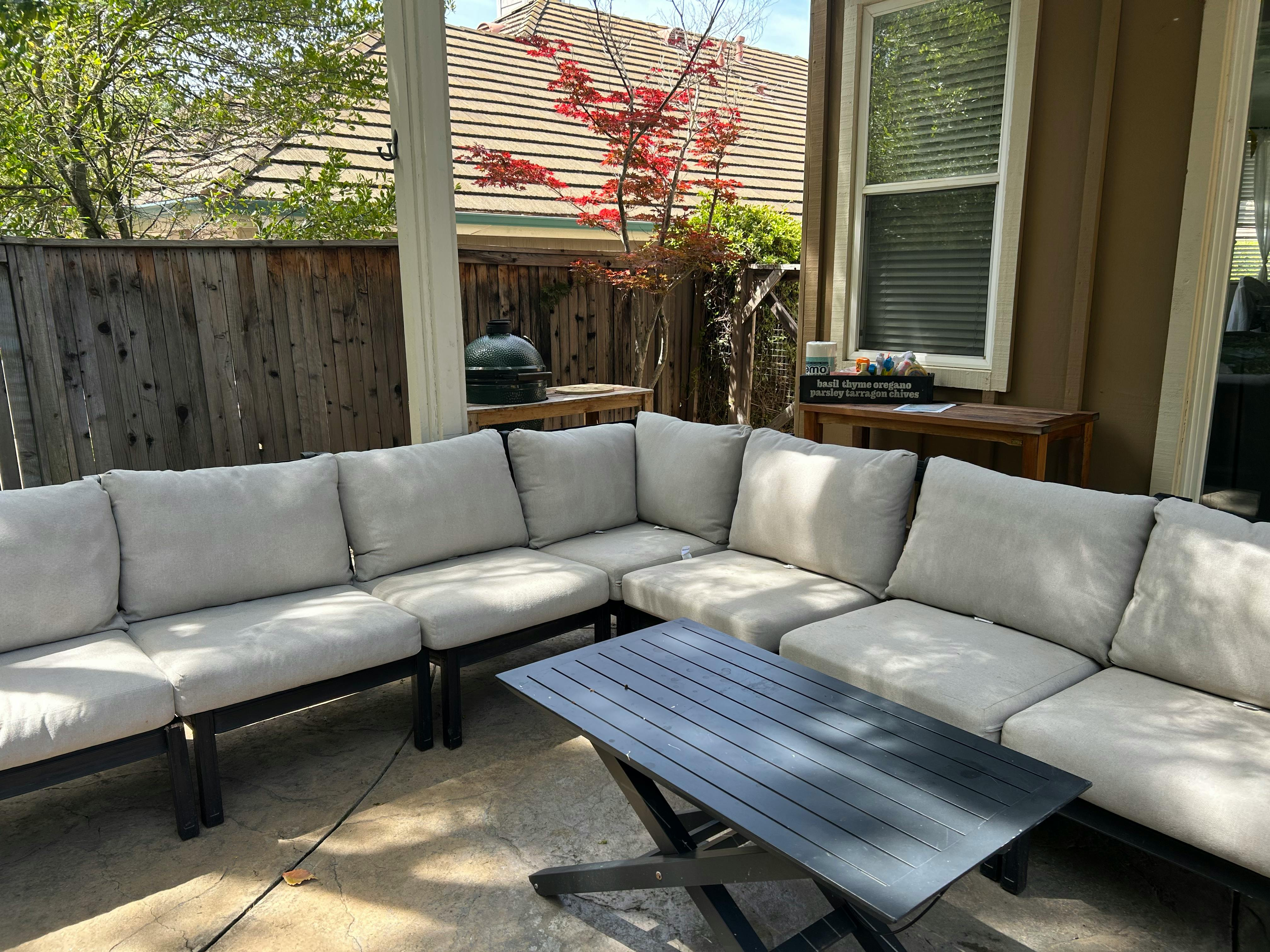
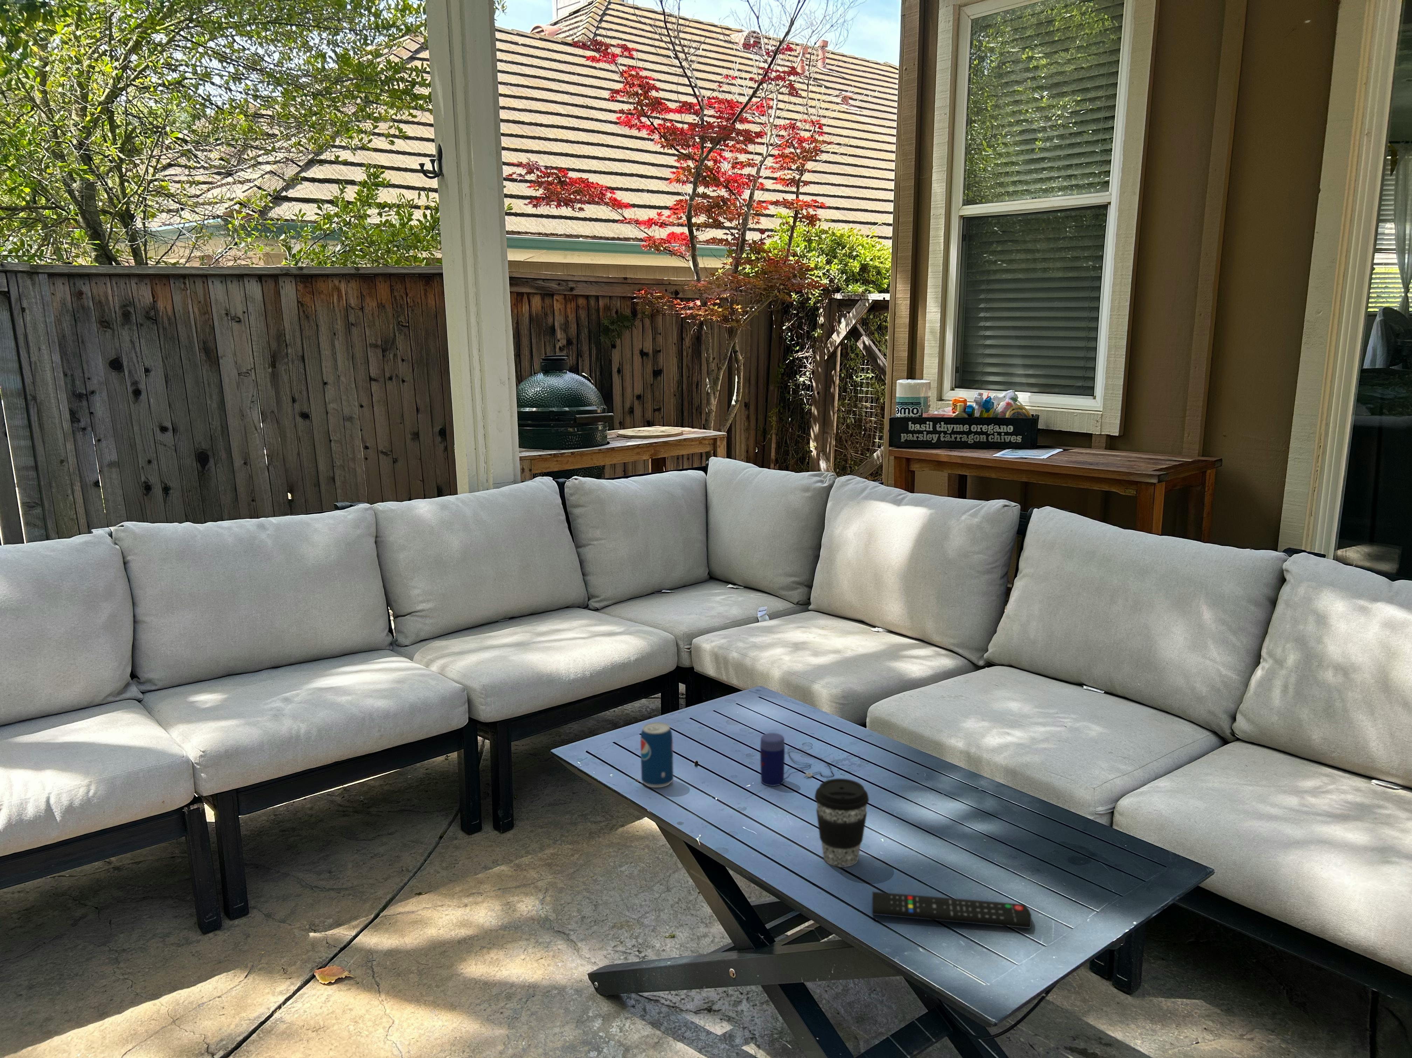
+ speaker [760,732,834,787]
+ coffee cup [814,778,869,867]
+ remote control [872,891,1032,929]
+ beverage can [640,721,674,788]
